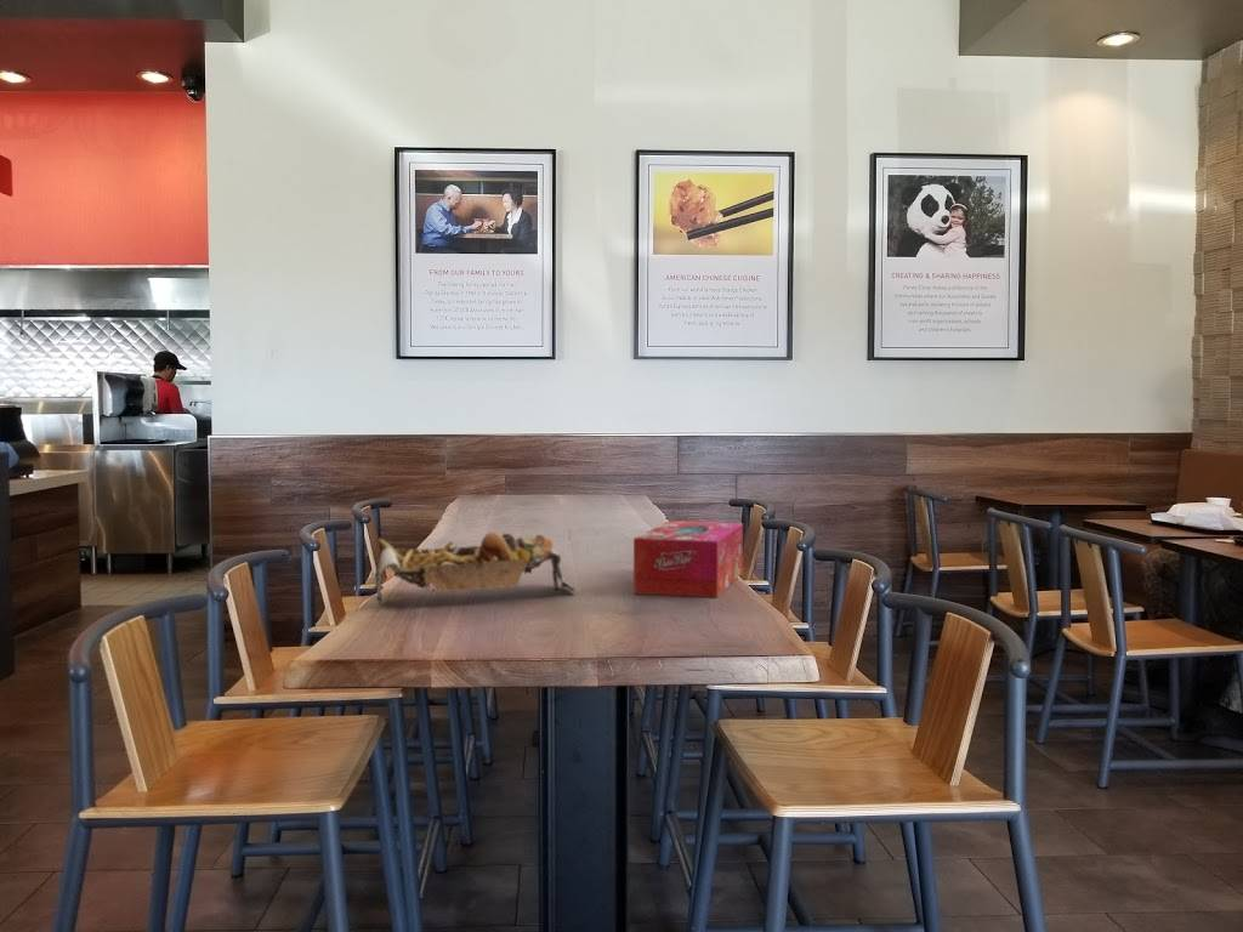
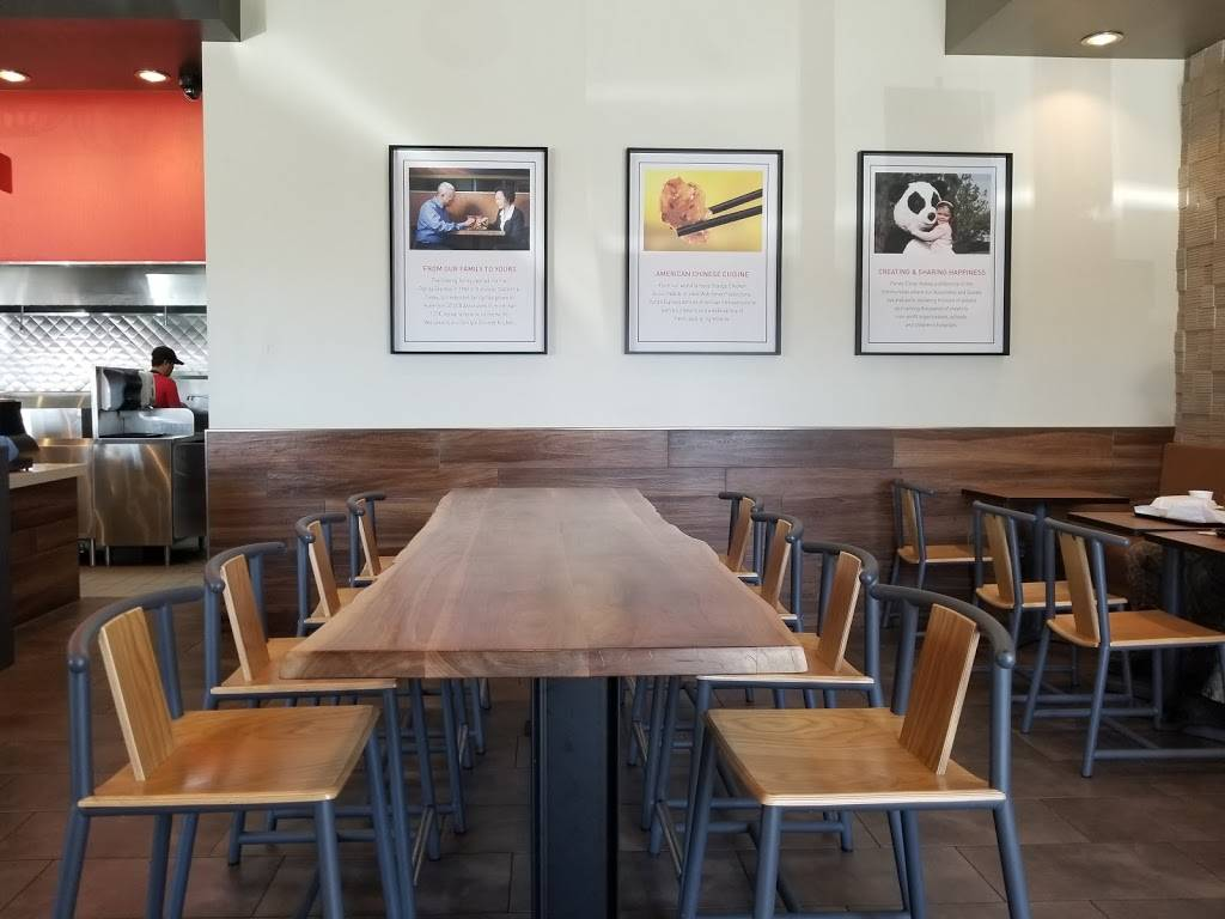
- food tray [371,530,577,606]
- tissue box [632,519,744,599]
